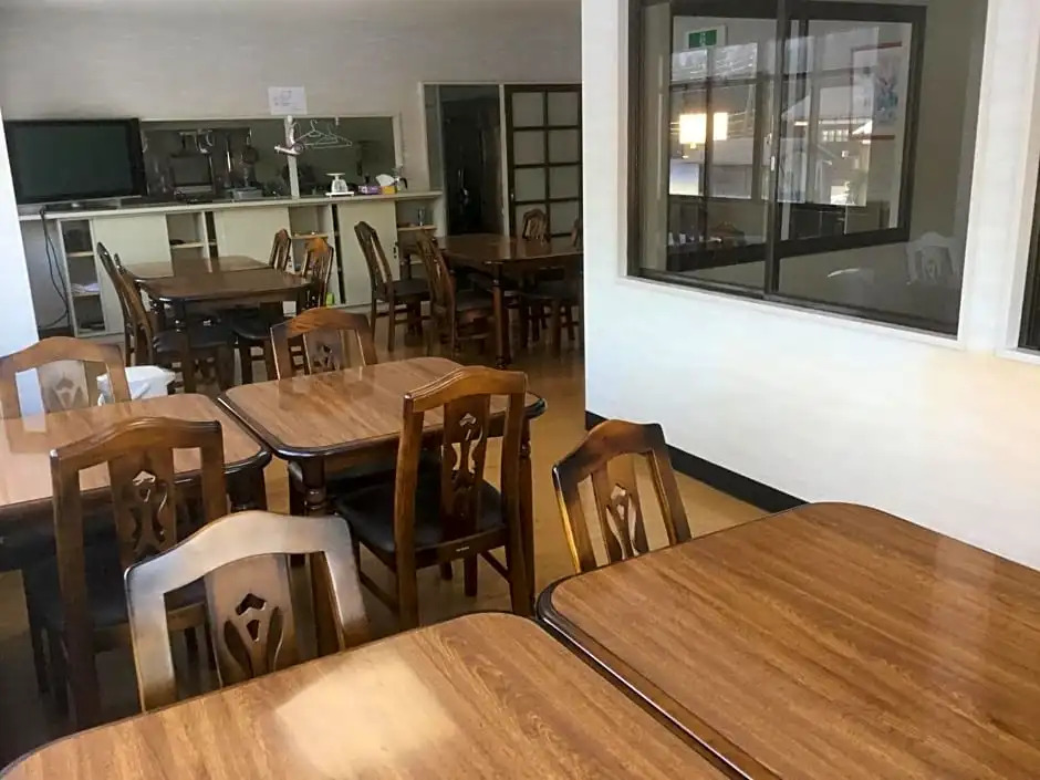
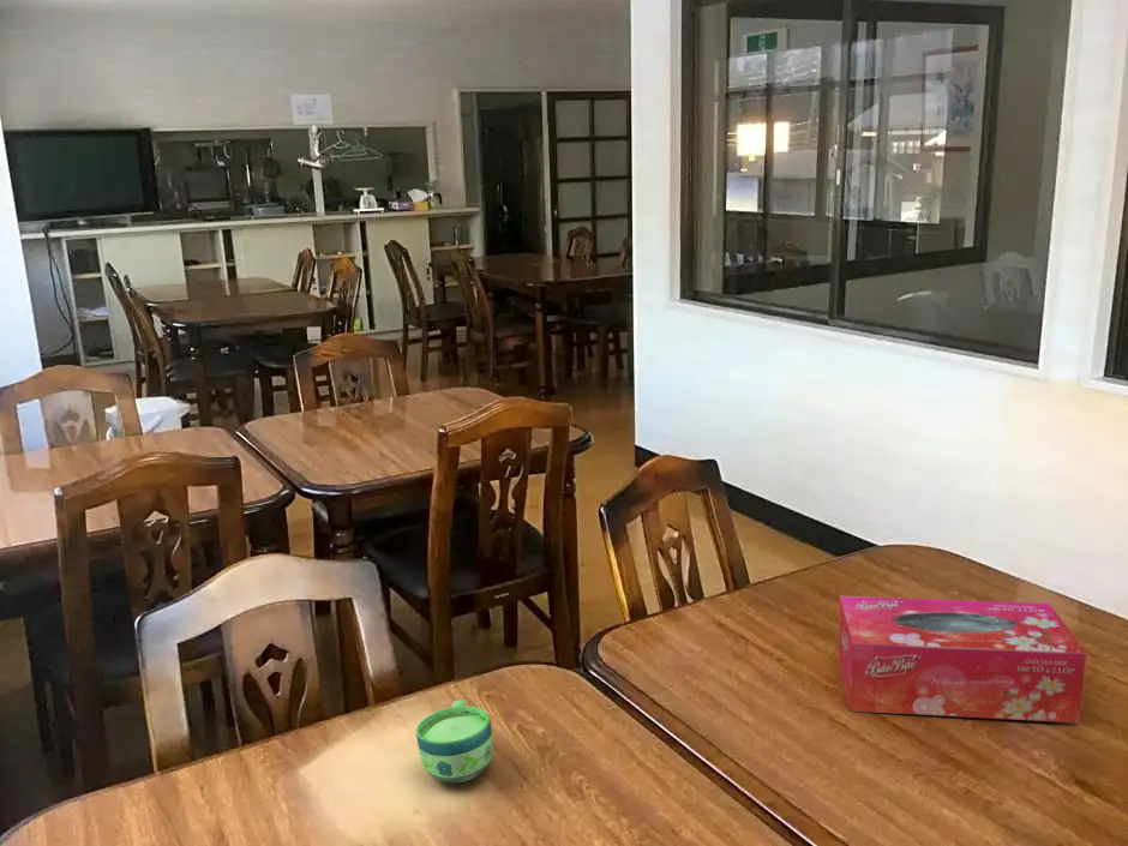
+ cup [415,698,494,784]
+ tissue box [836,595,1087,724]
